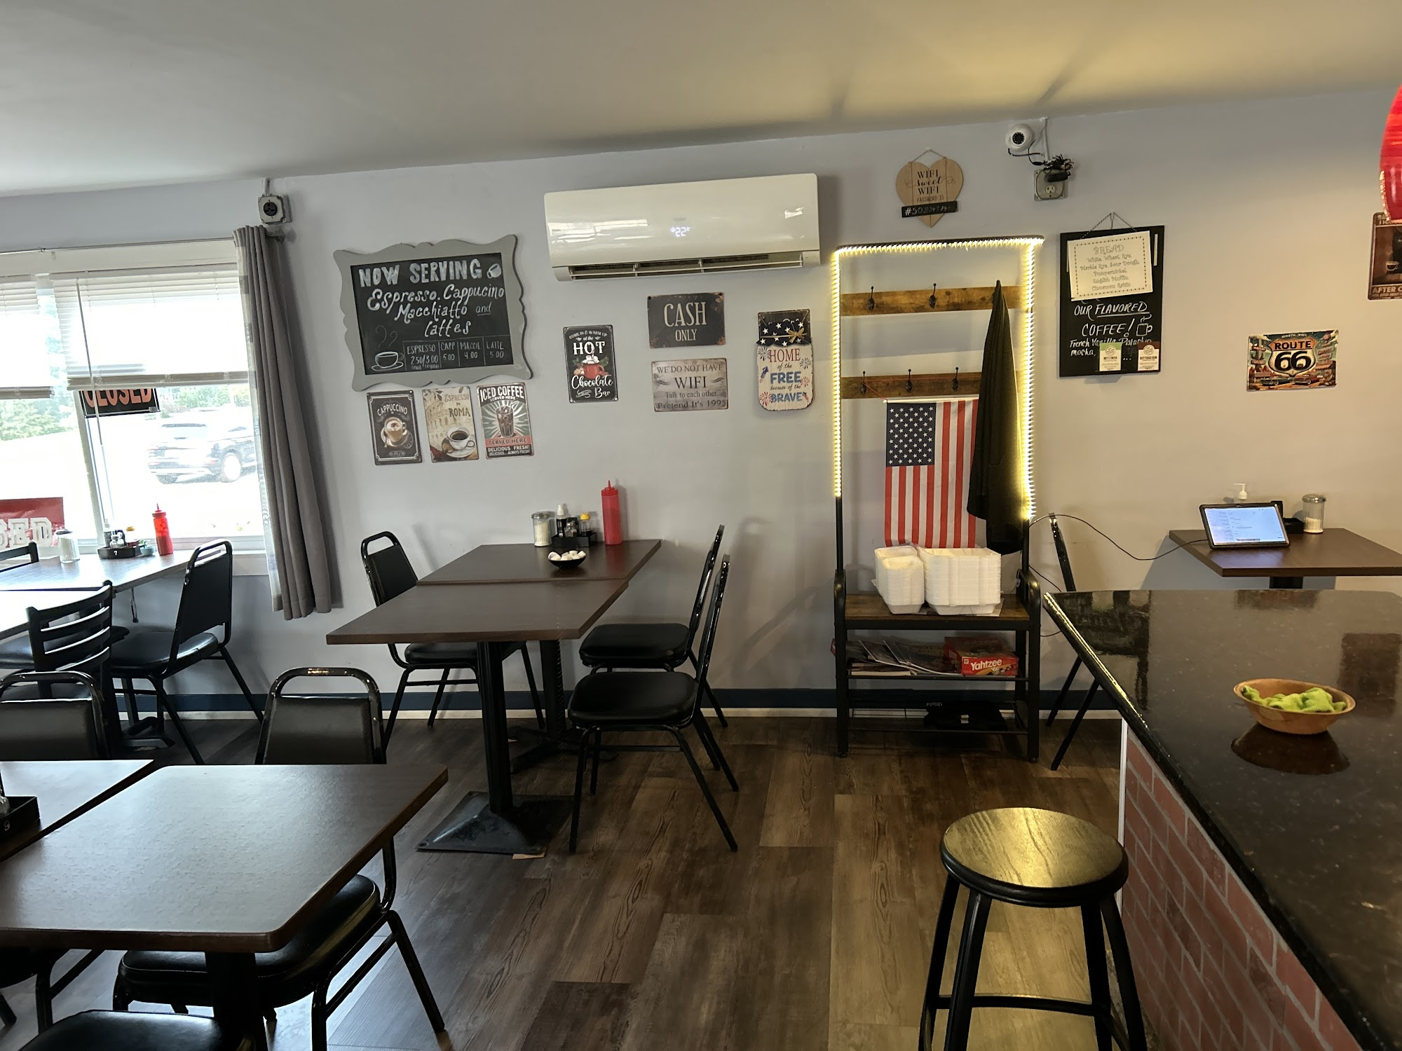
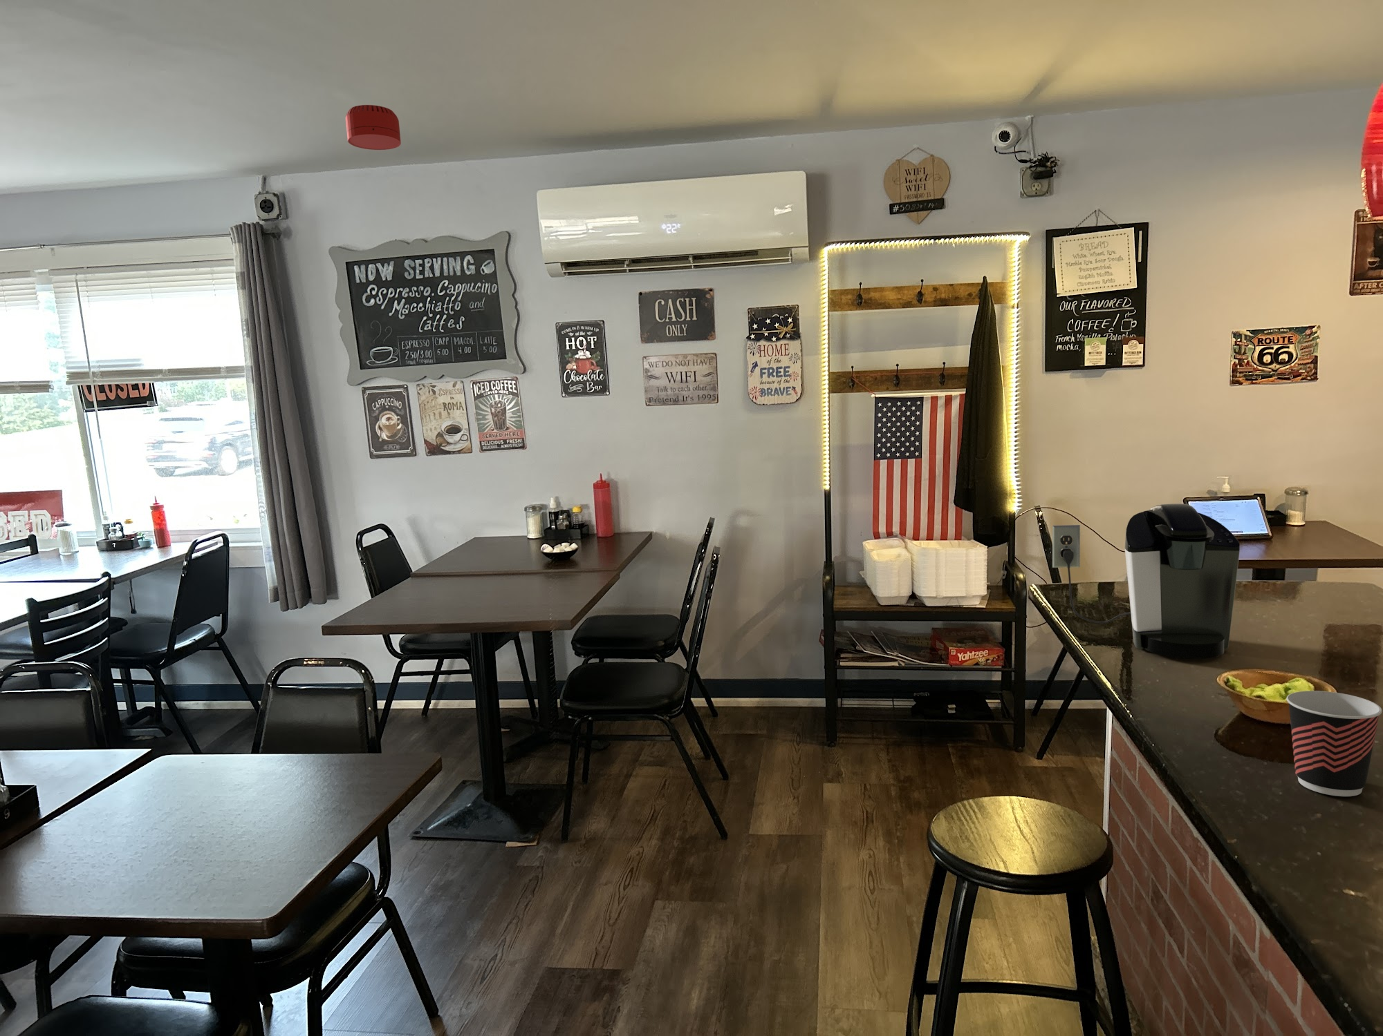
+ cup [1285,690,1383,797]
+ smoke detector [345,104,402,150]
+ coffee maker [1052,503,1240,658]
